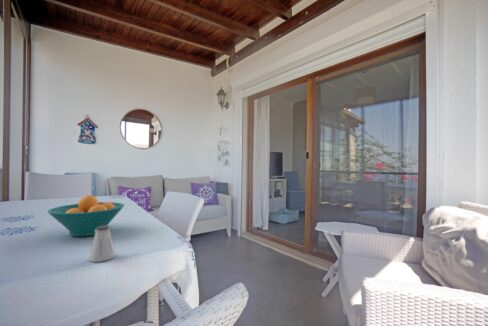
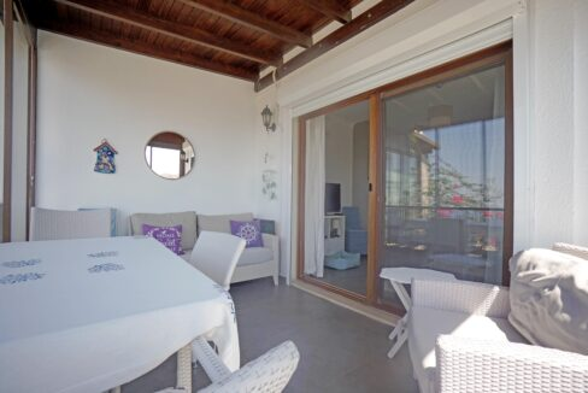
- fruit bowl [46,194,125,237]
- saltshaker [88,225,116,263]
